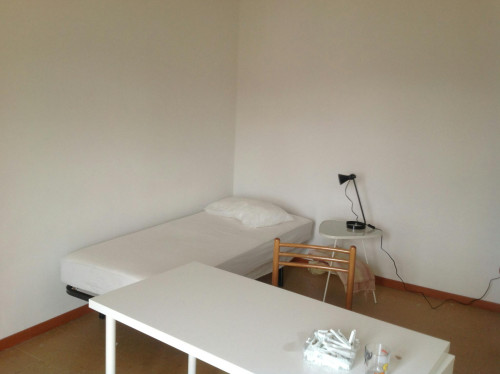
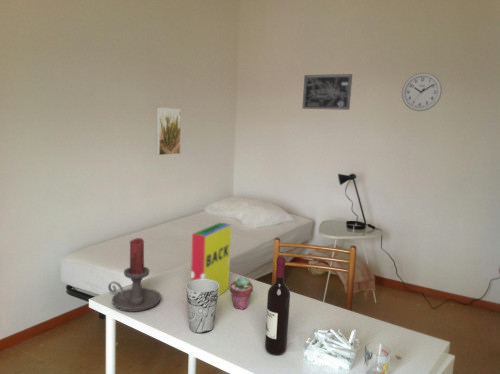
+ wall clock [401,72,443,112]
+ cup [185,279,219,334]
+ potted succulent [229,275,254,311]
+ wall art [302,73,353,111]
+ wine bottle [264,256,291,356]
+ candle holder [107,237,162,313]
+ book [190,222,232,297]
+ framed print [155,106,182,156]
